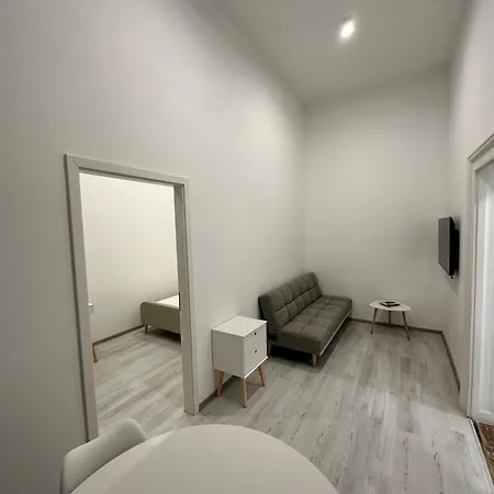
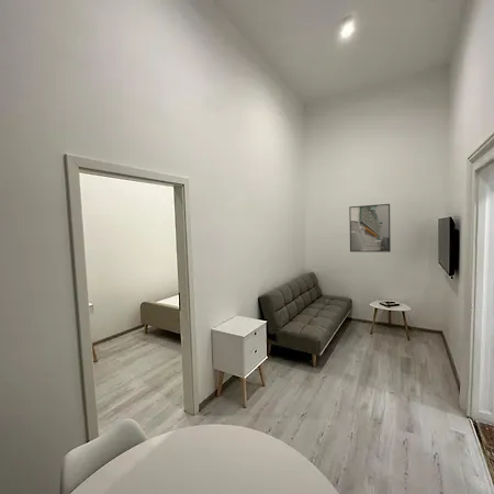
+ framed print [348,203,392,254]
